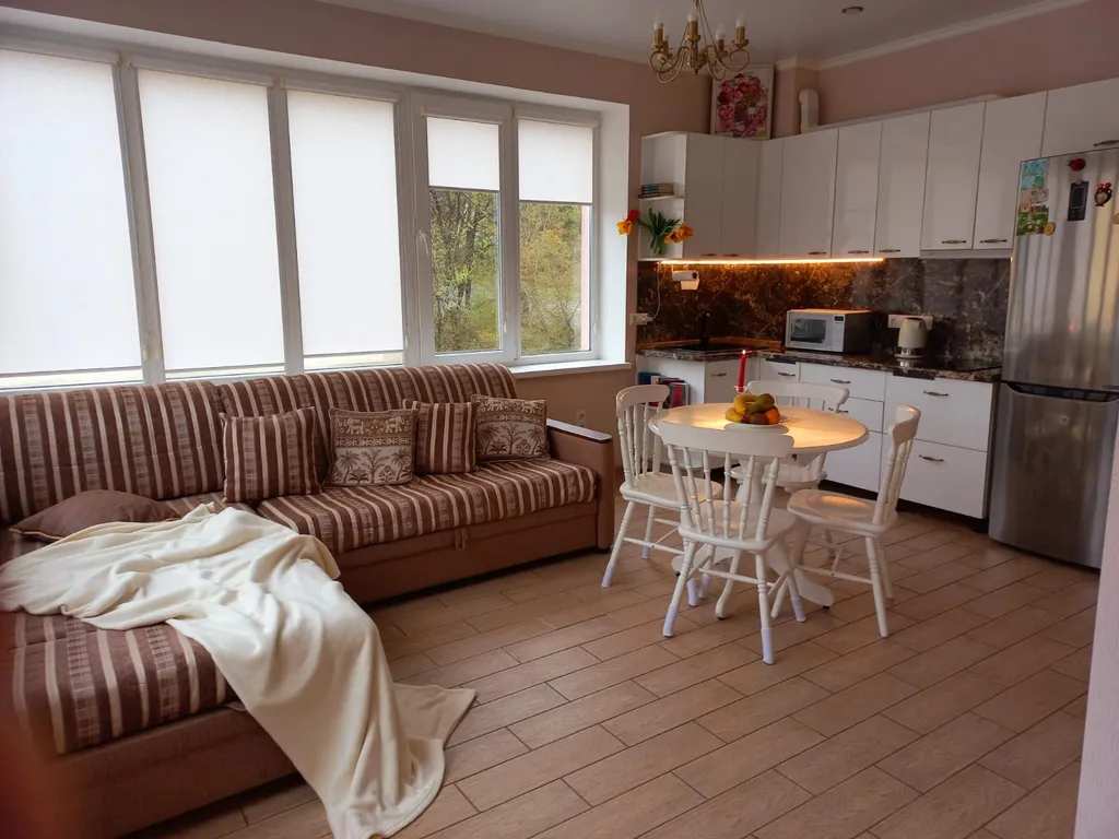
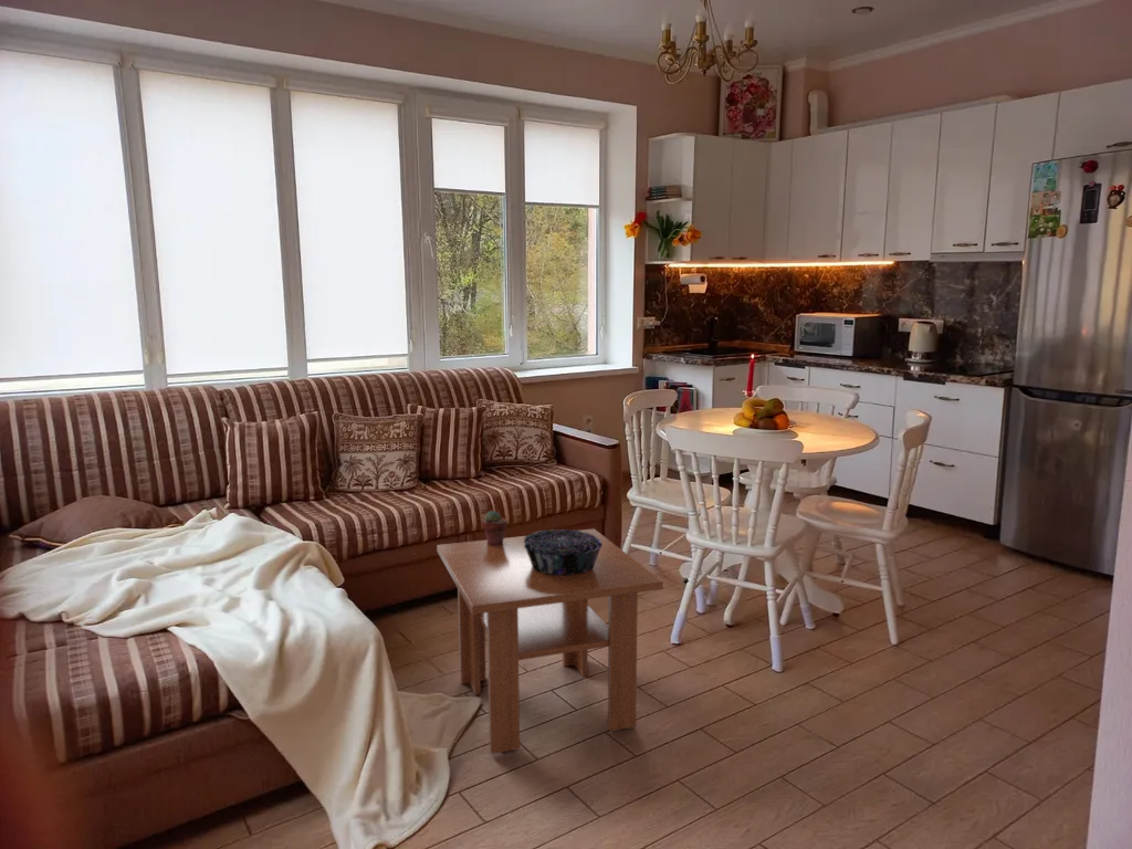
+ decorative bowl [524,528,602,575]
+ coffee table [436,527,664,755]
+ potted succulent [481,510,509,546]
